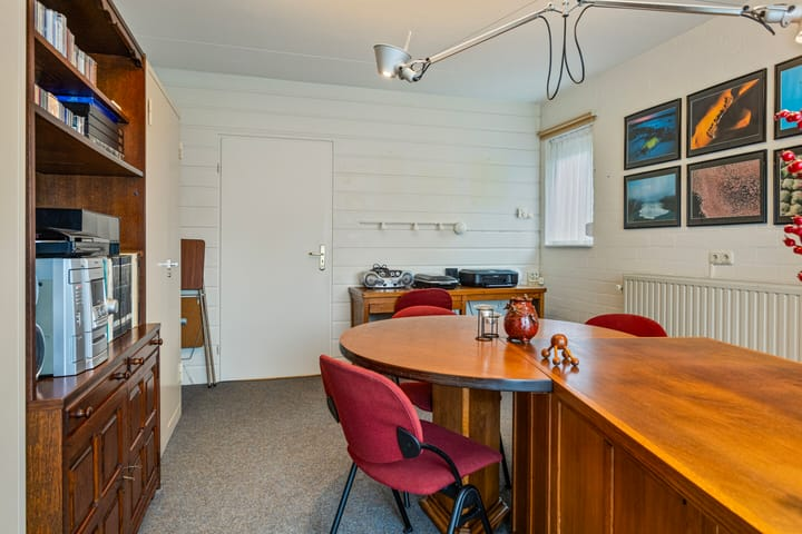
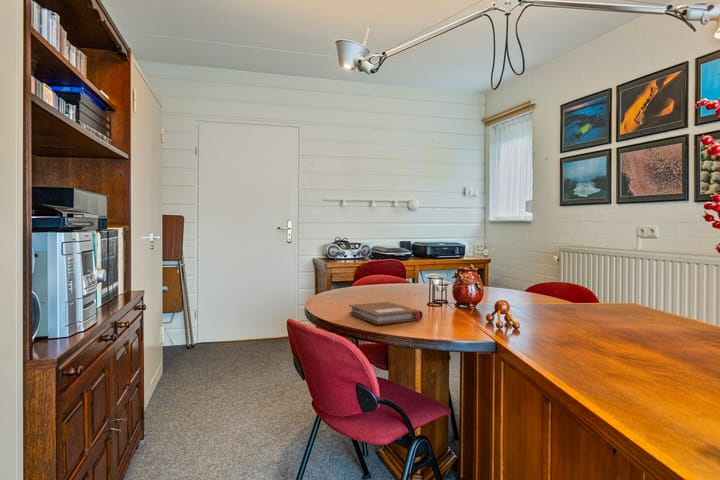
+ notebook [348,301,424,325]
